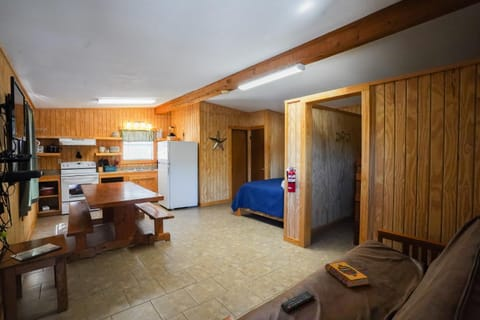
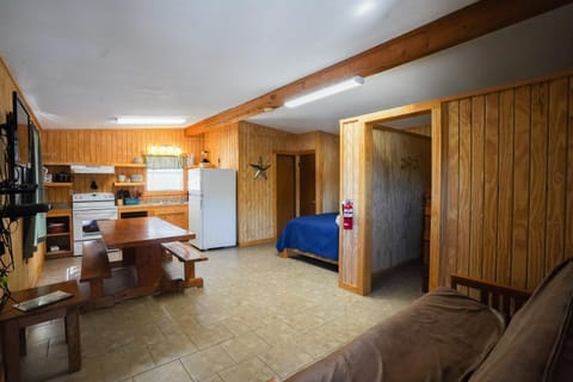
- hardback book [324,261,370,289]
- remote control [280,291,316,313]
